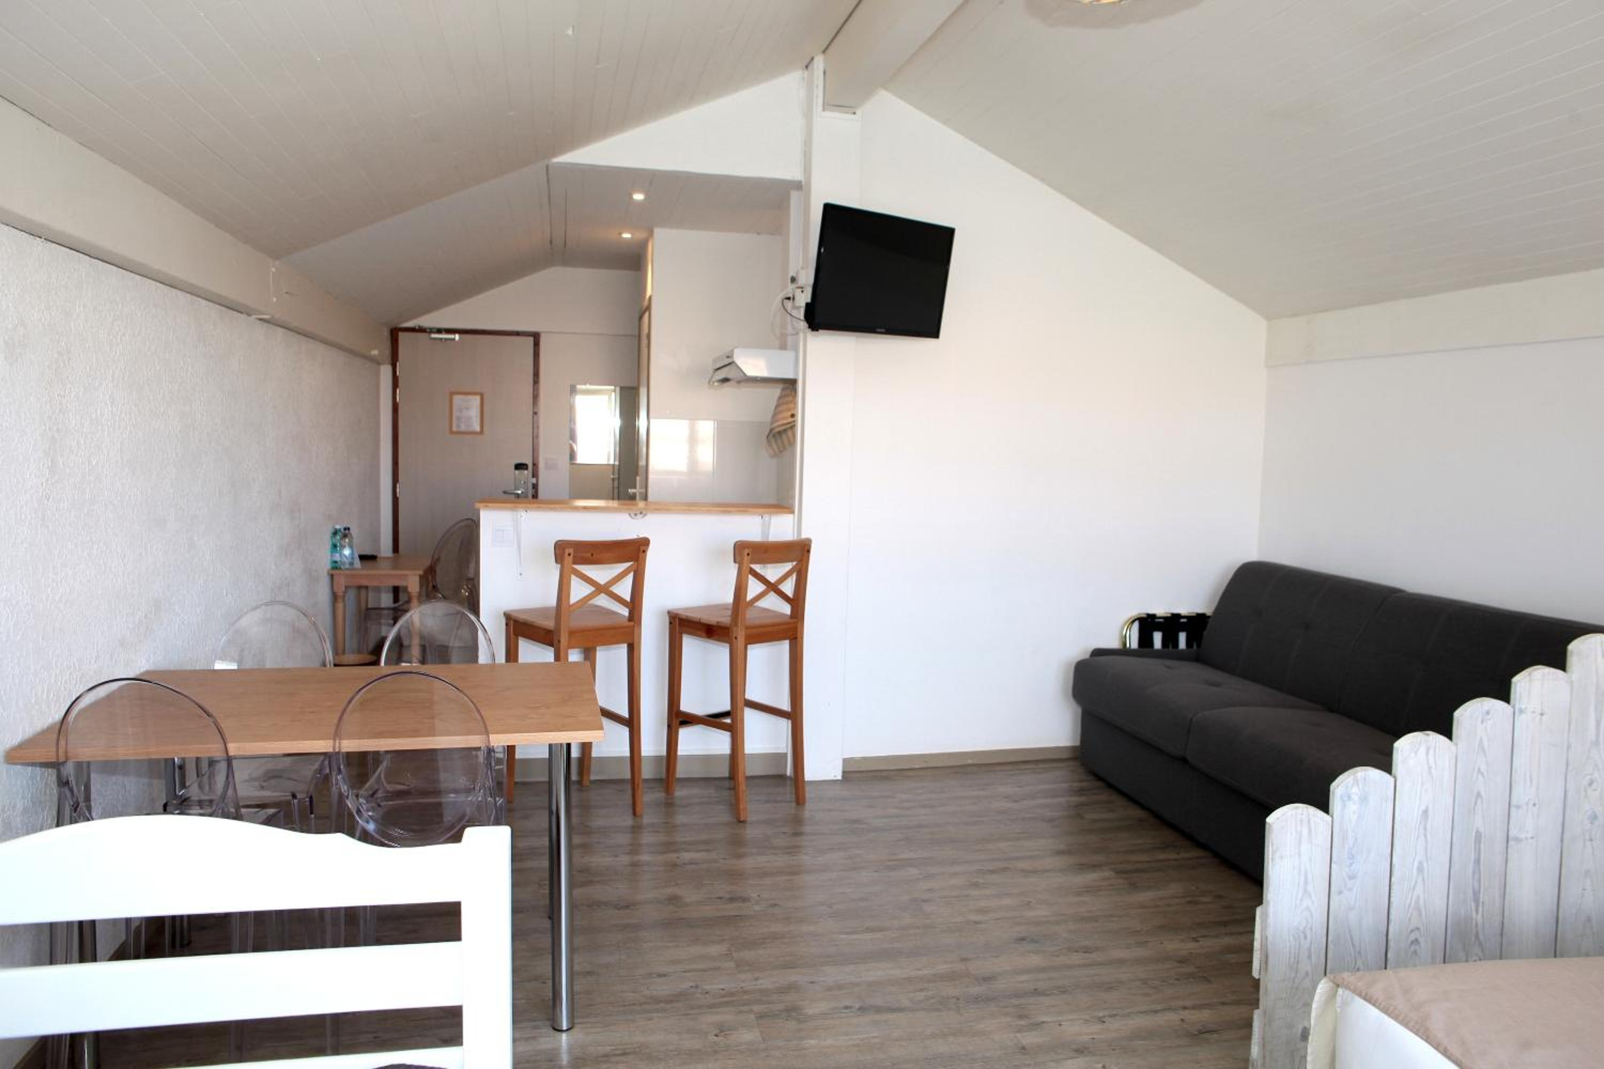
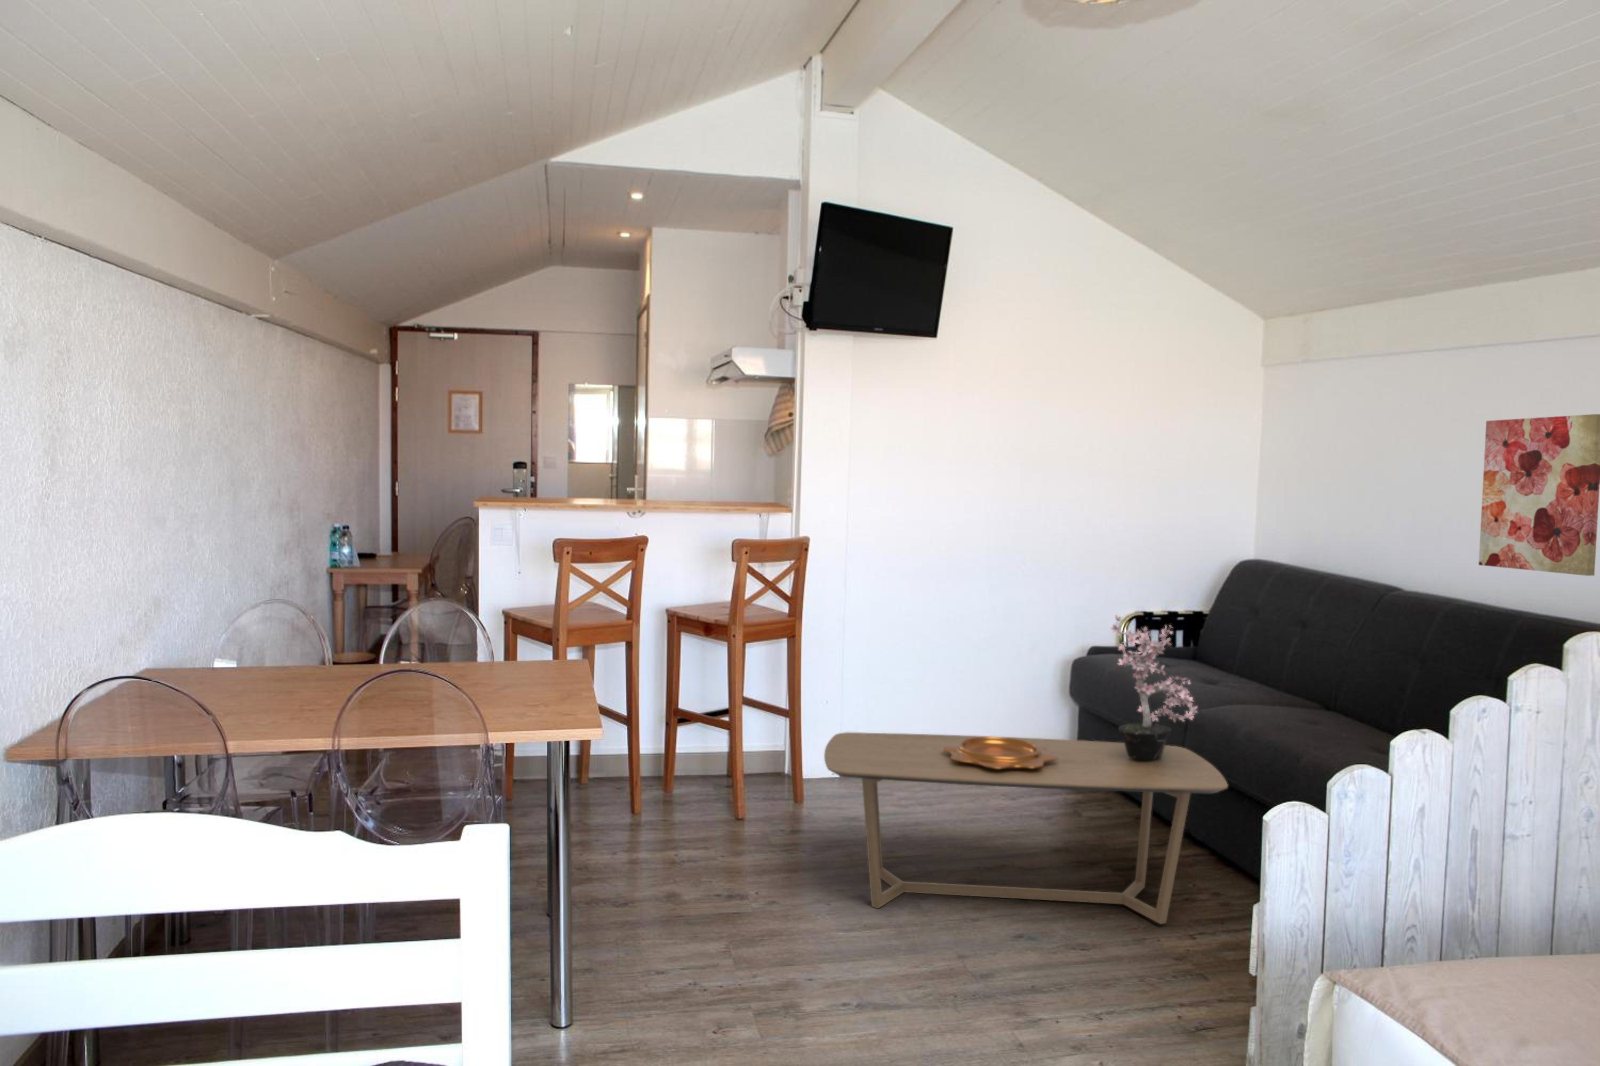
+ potted plant [1110,614,1199,760]
+ wall art [1477,414,1600,576]
+ coffee table [824,732,1229,924]
+ decorative bowl [943,736,1058,770]
